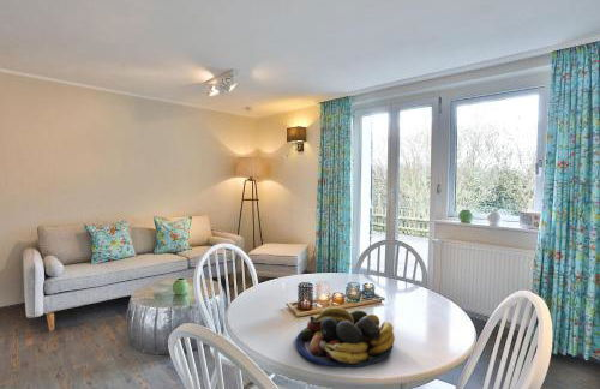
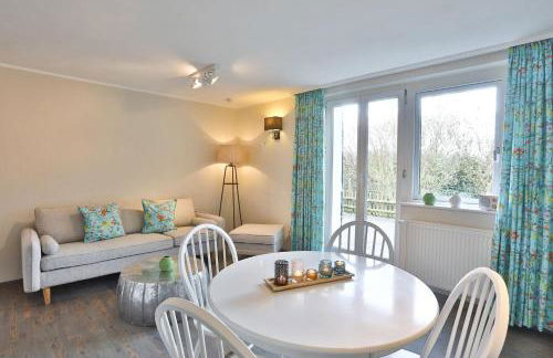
- fruit bowl [294,305,396,370]
